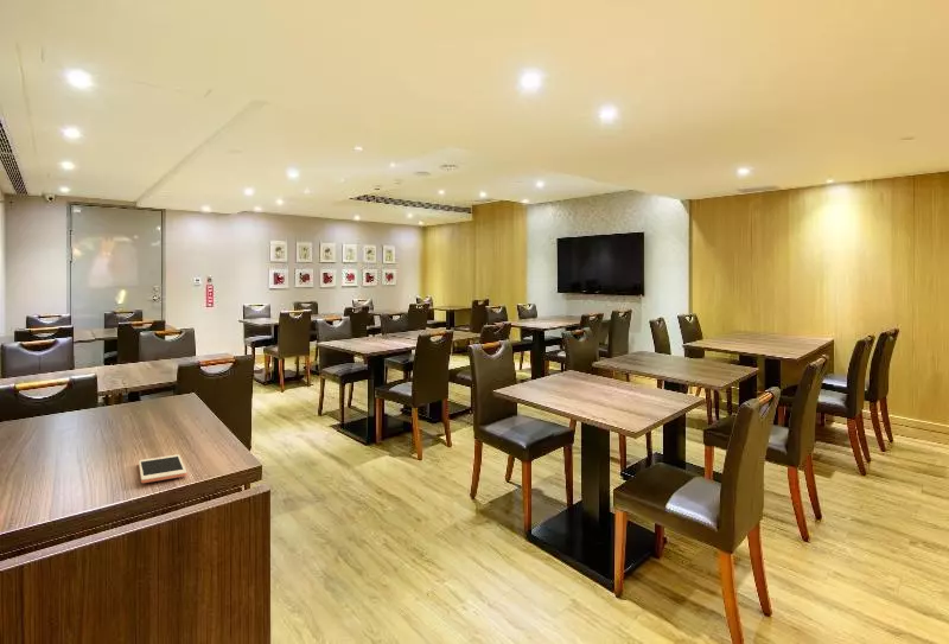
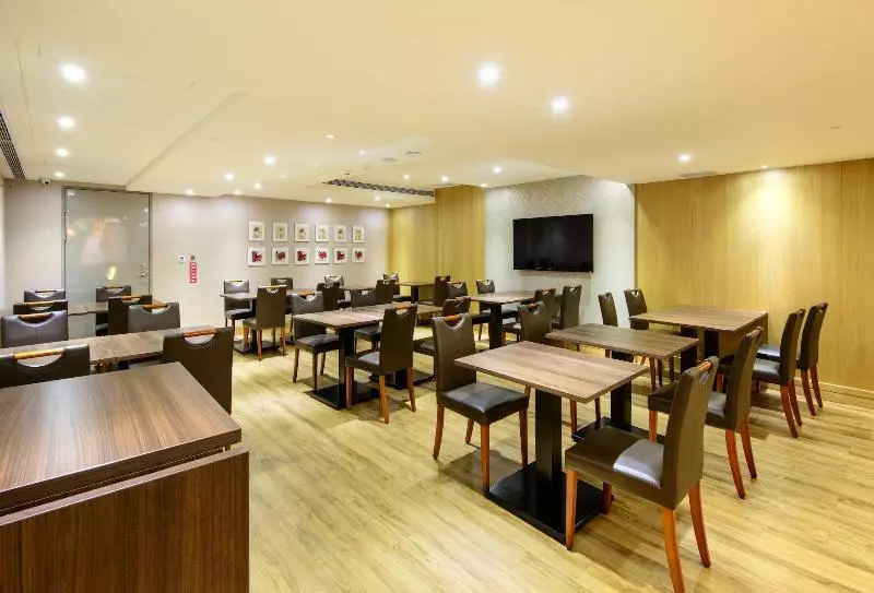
- cell phone [138,454,187,484]
